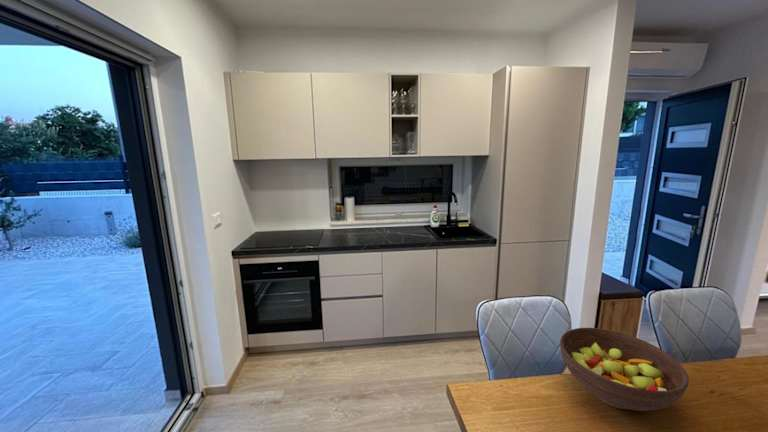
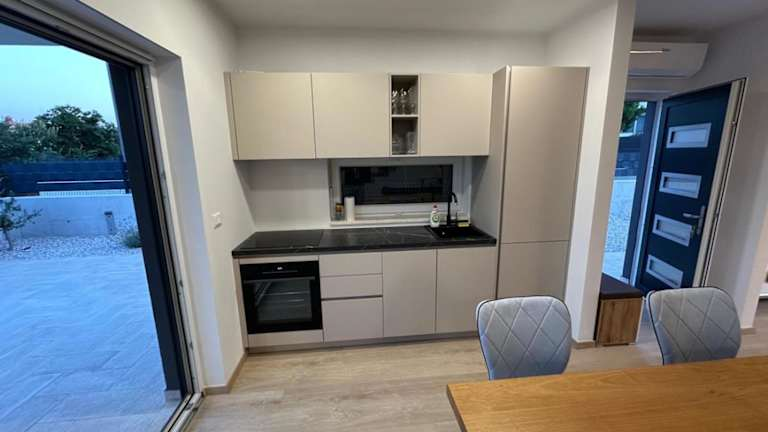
- fruit bowl [559,327,690,412]
